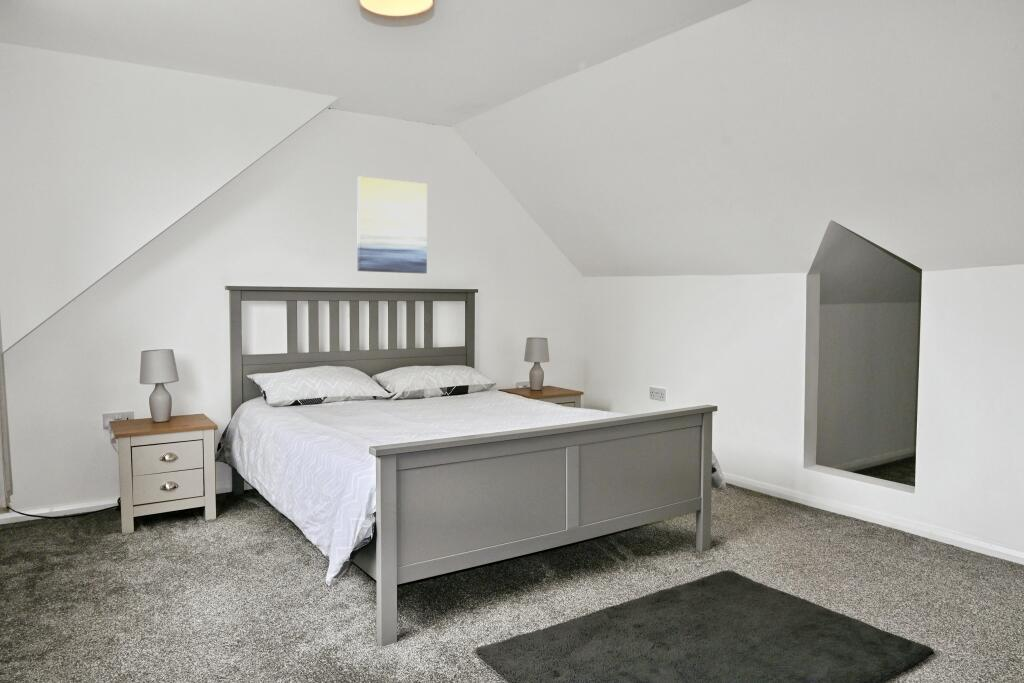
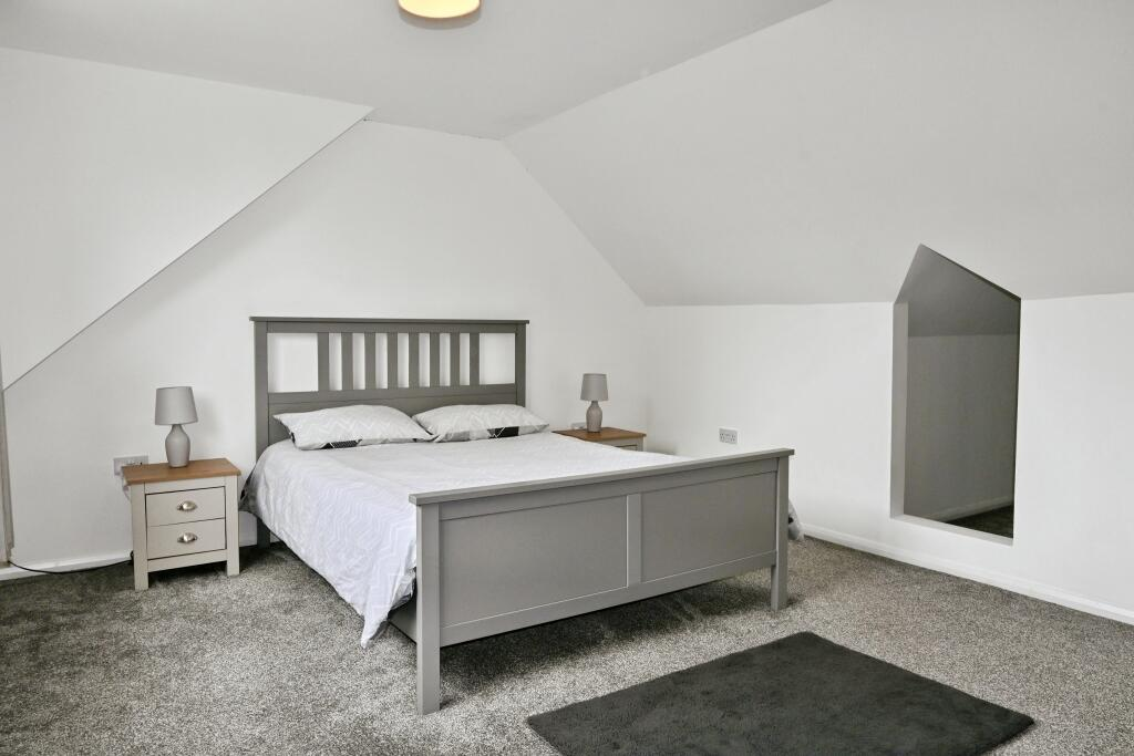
- wall art [356,176,428,274]
